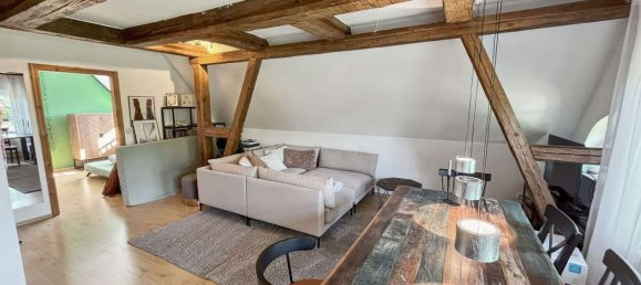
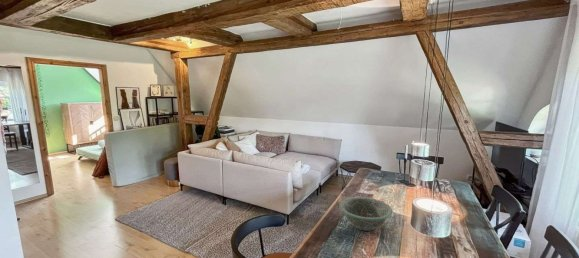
+ decorative bowl [338,196,394,232]
